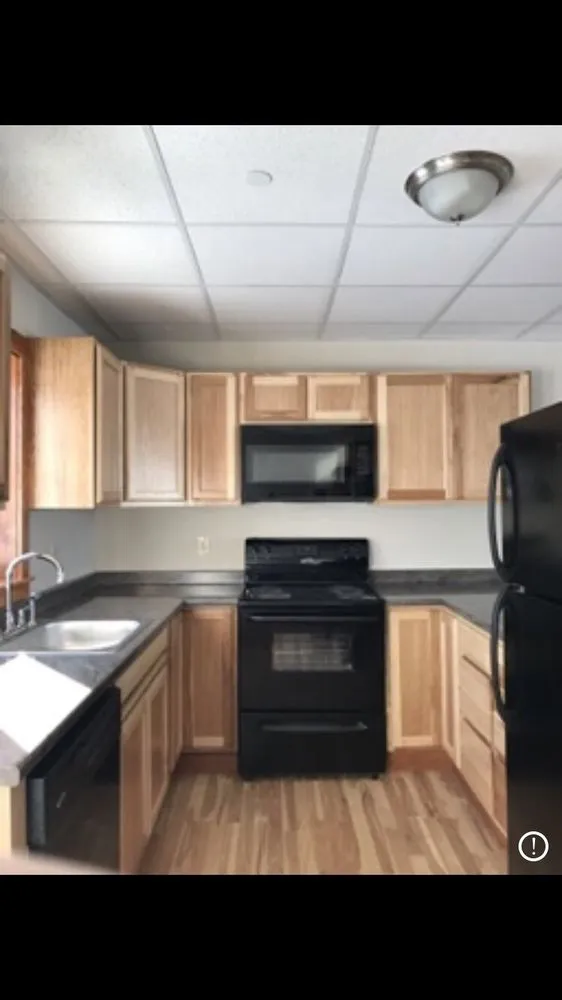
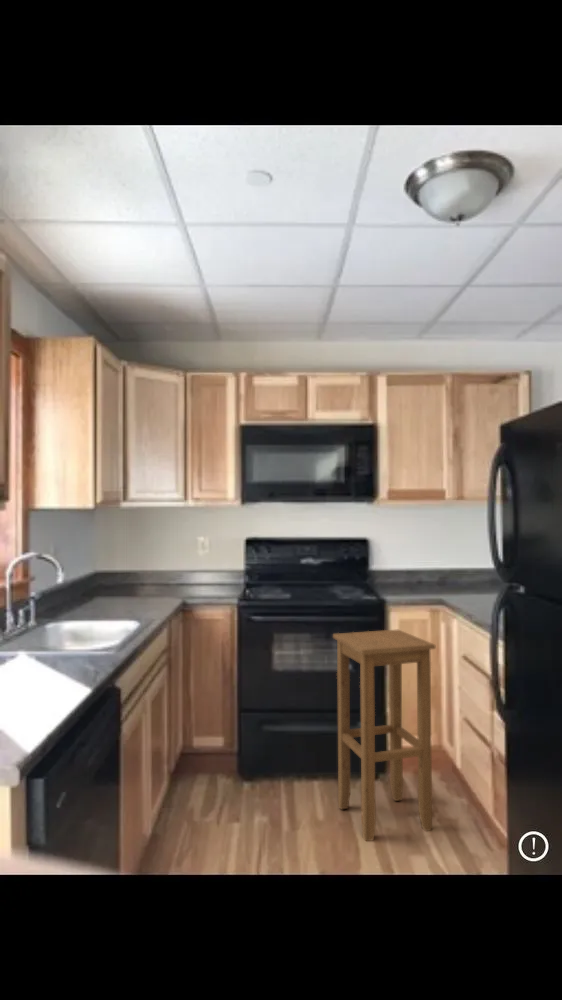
+ stool [332,629,437,842]
